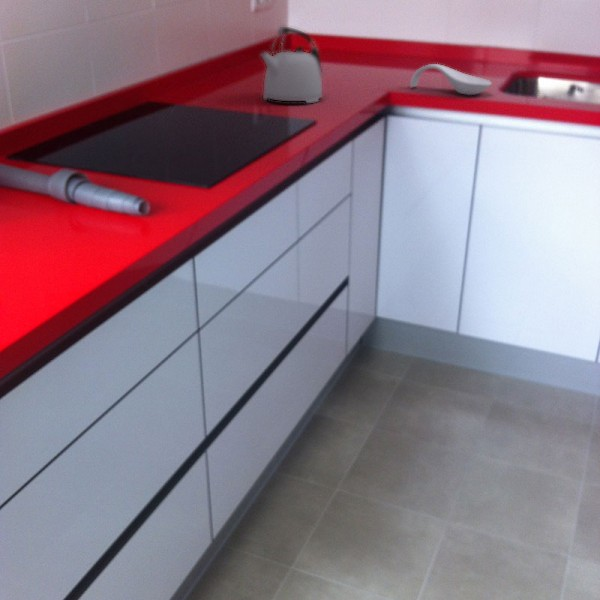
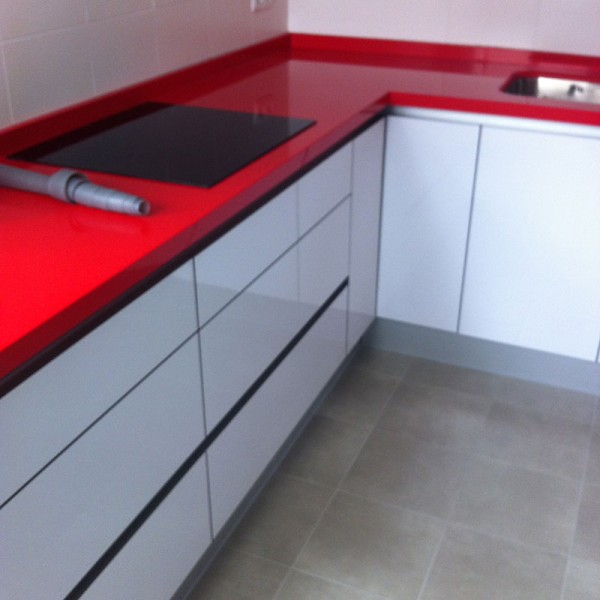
- kettle [260,26,324,104]
- spoon rest [409,63,492,96]
